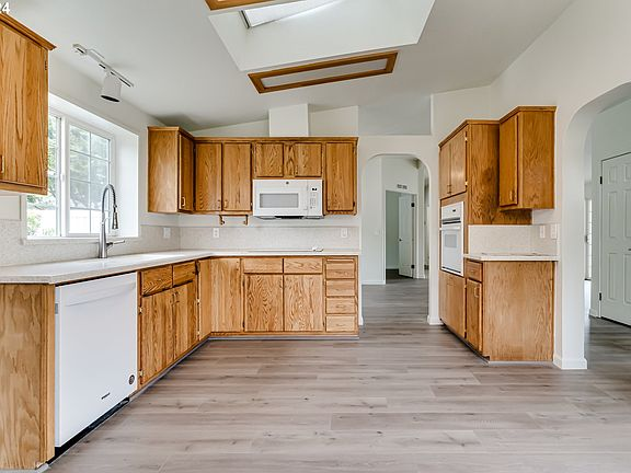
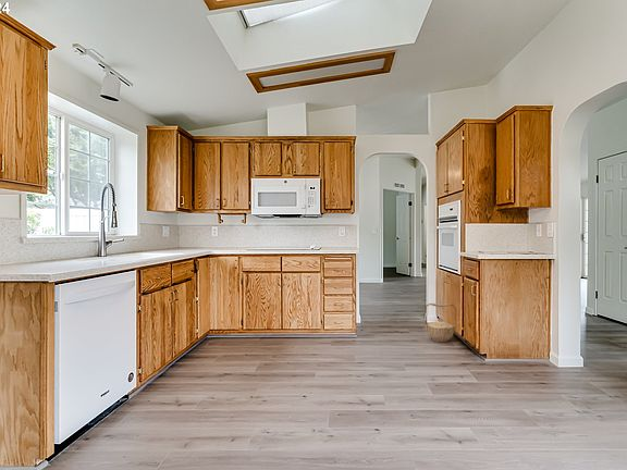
+ basket [423,302,457,343]
